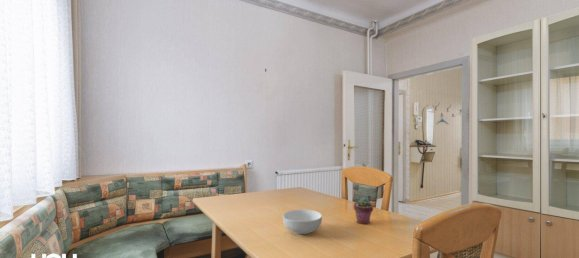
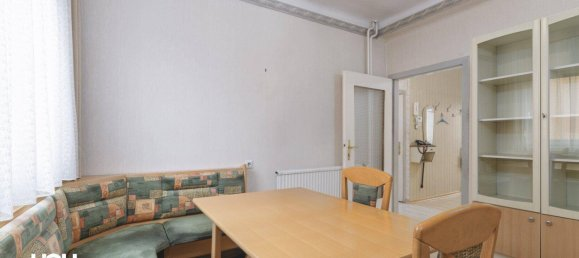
- potted succulent [353,196,374,225]
- cereal bowl [282,209,323,235]
